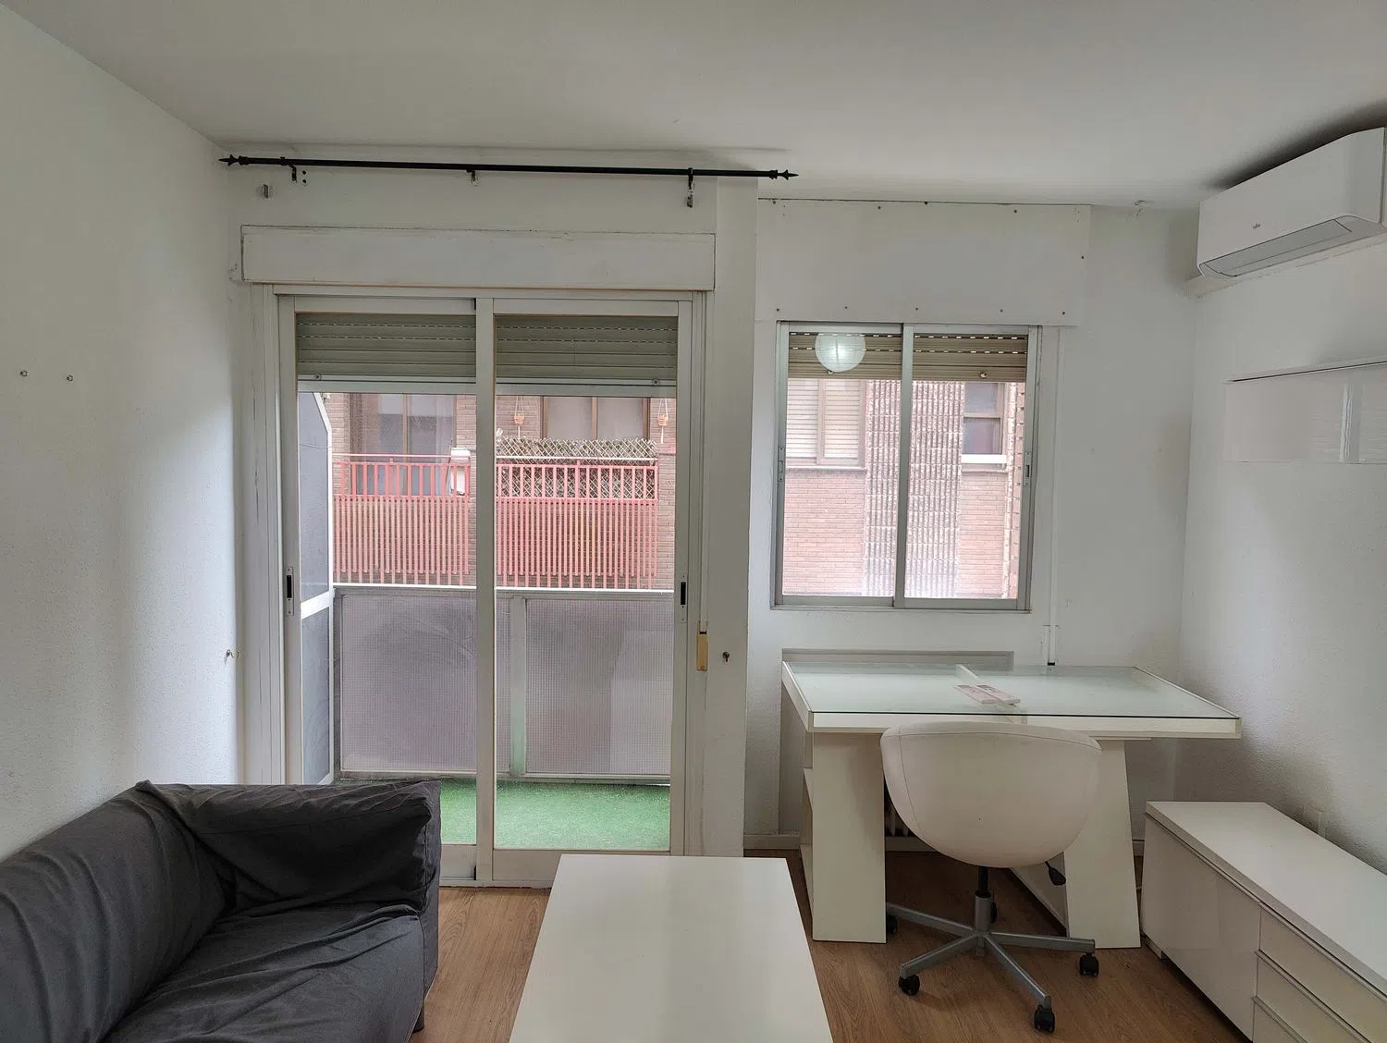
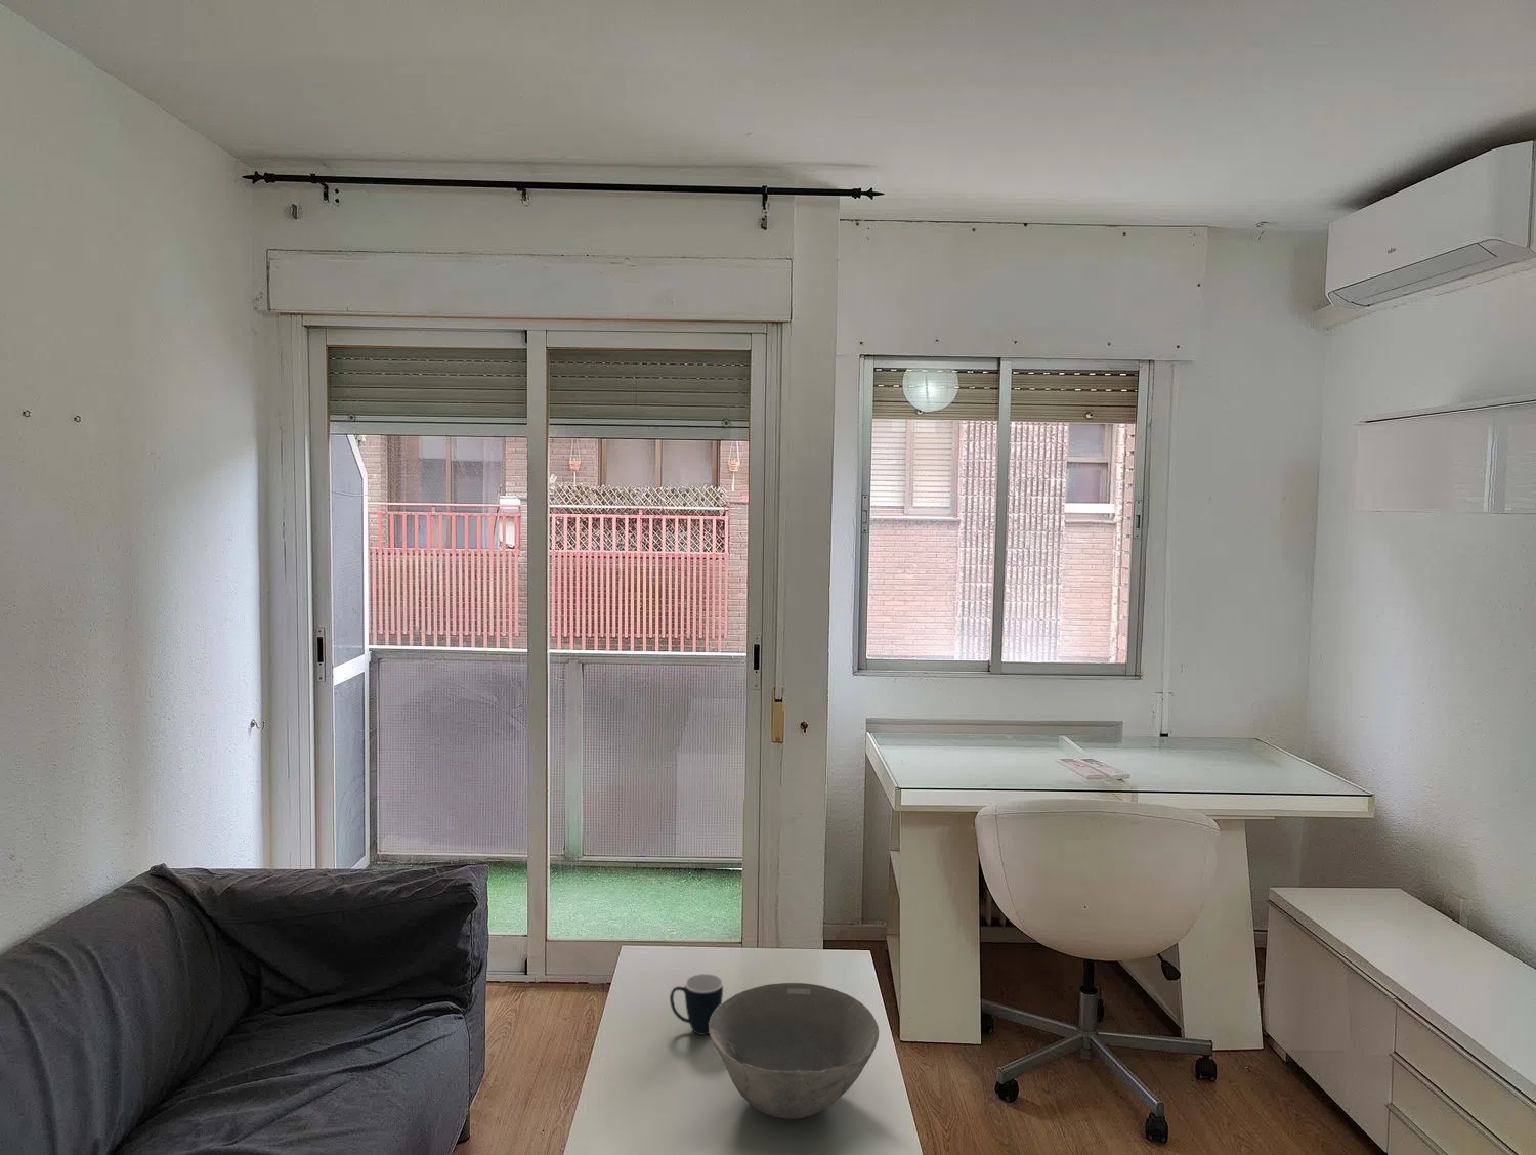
+ bowl [709,982,880,1120]
+ mug [669,973,724,1036]
